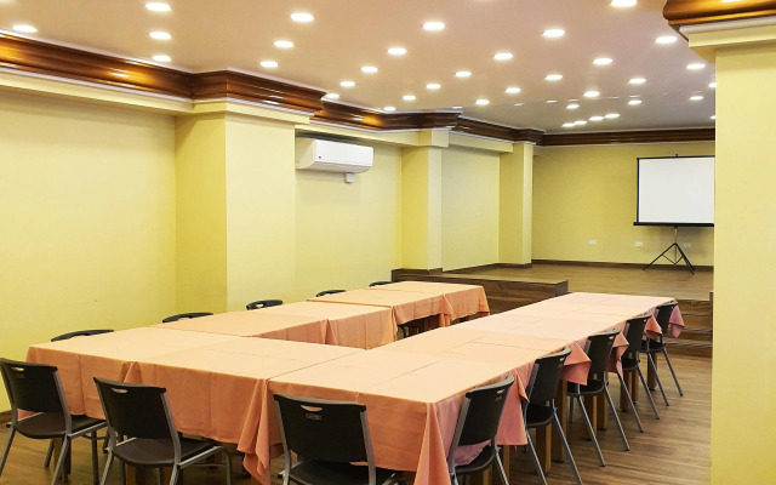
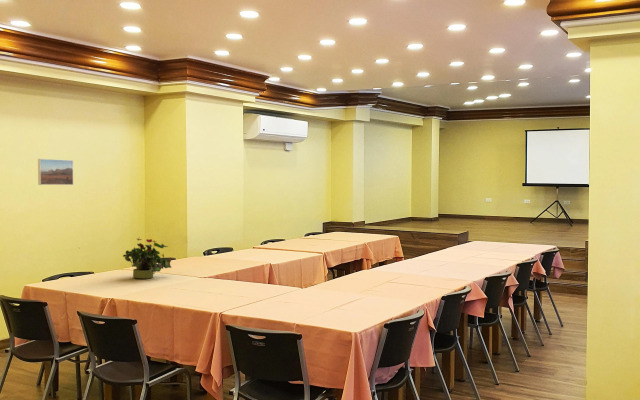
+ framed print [37,158,74,186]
+ potted plant [122,237,173,279]
